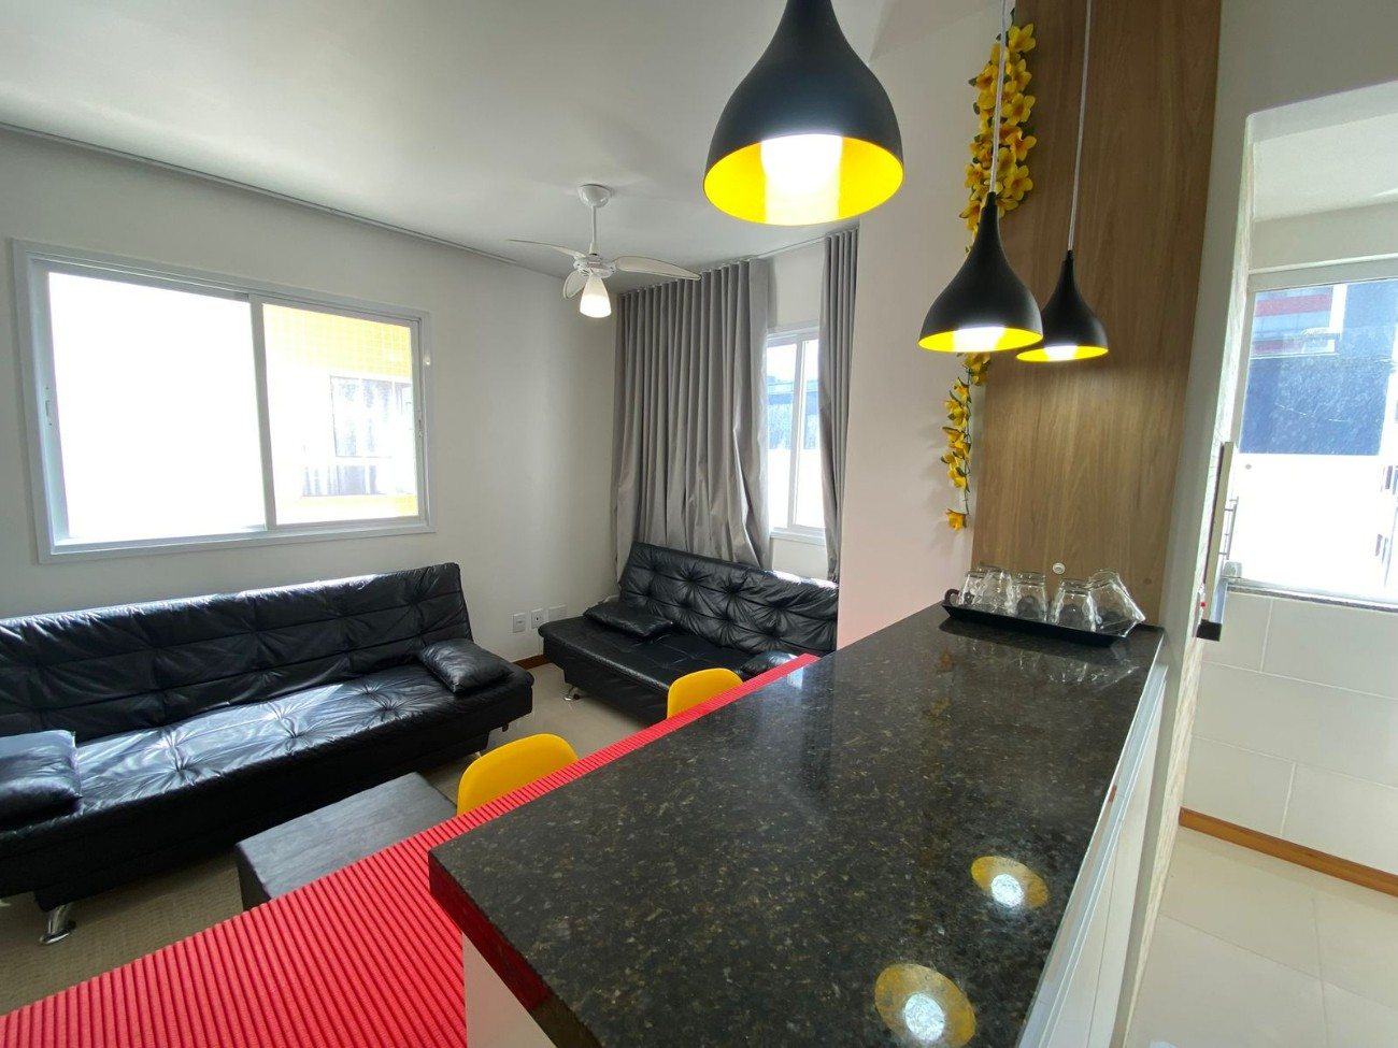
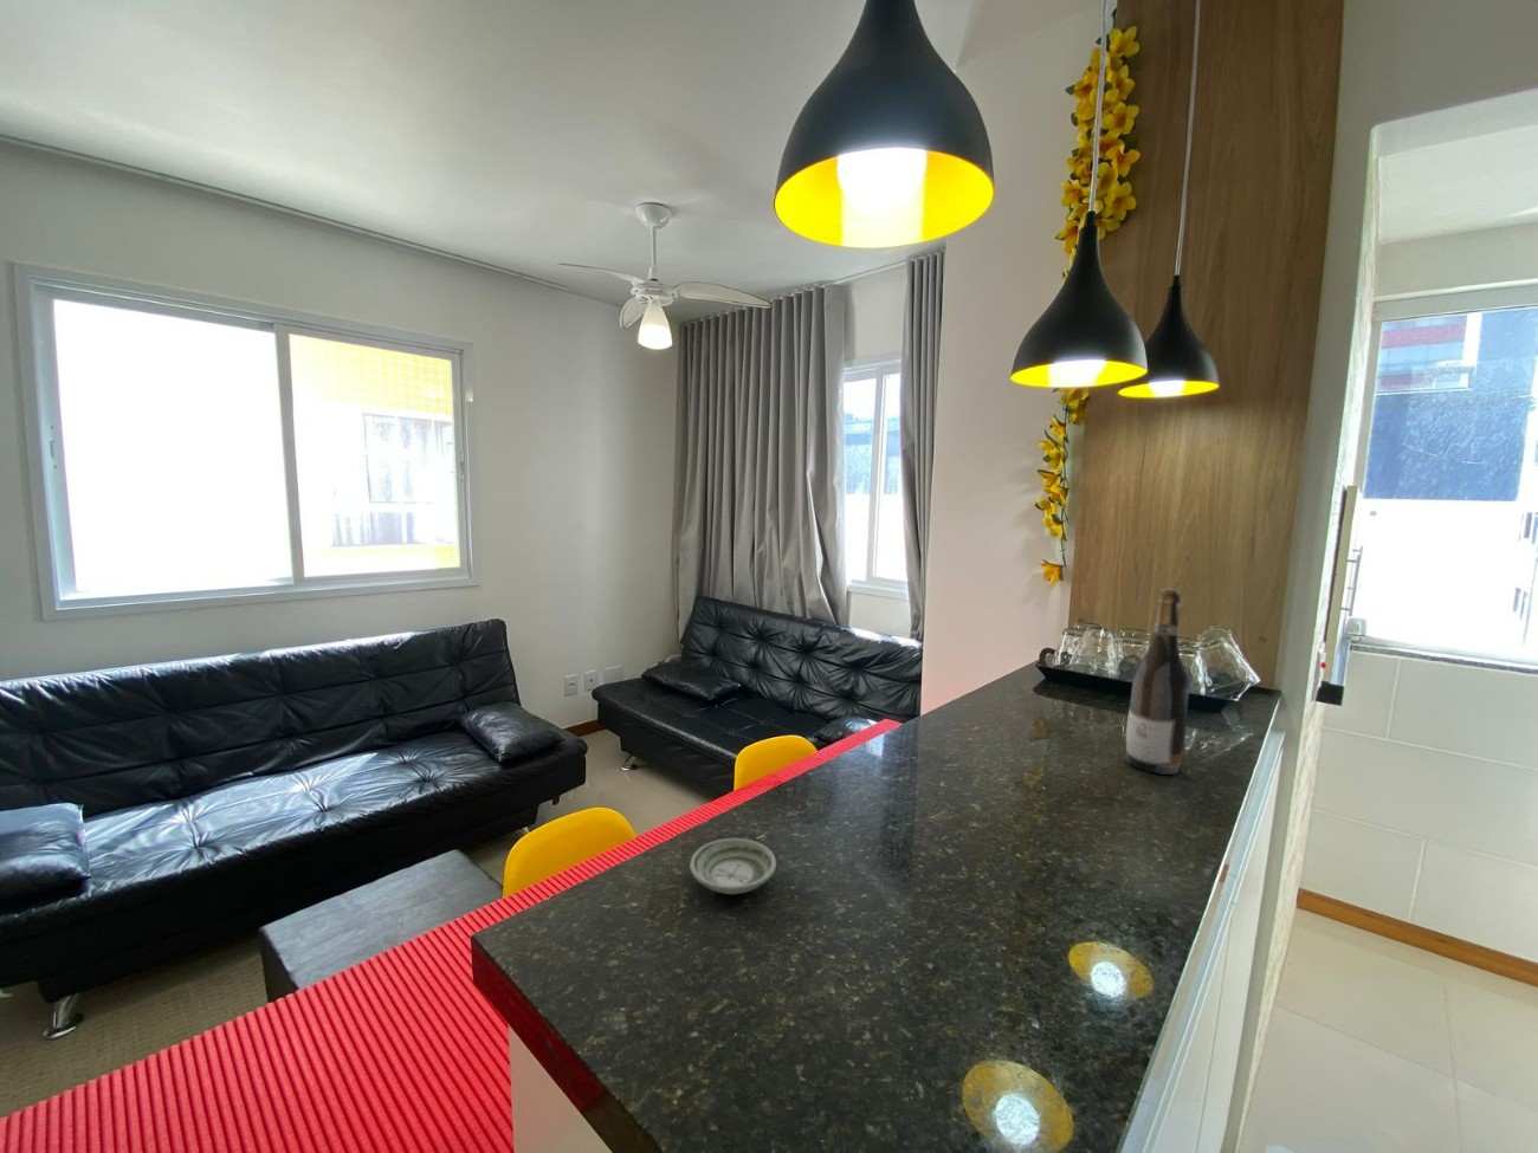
+ wine bottle [1125,587,1190,776]
+ saucer [689,837,777,895]
